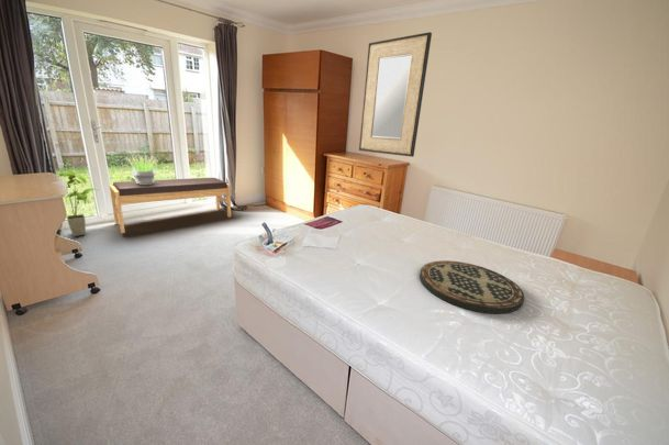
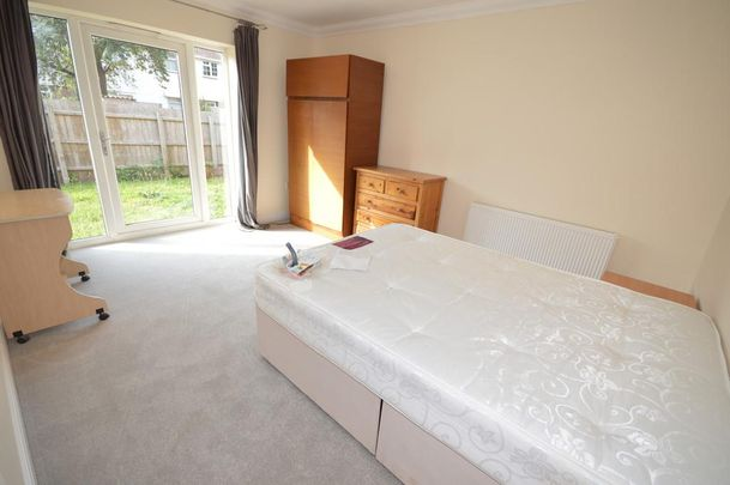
- house plant [58,169,98,237]
- home mirror [358,31,433,158]
- tray [419,259,525,314]
- bench [109,177,232,234]
- potted plant [125,155,160,185]
